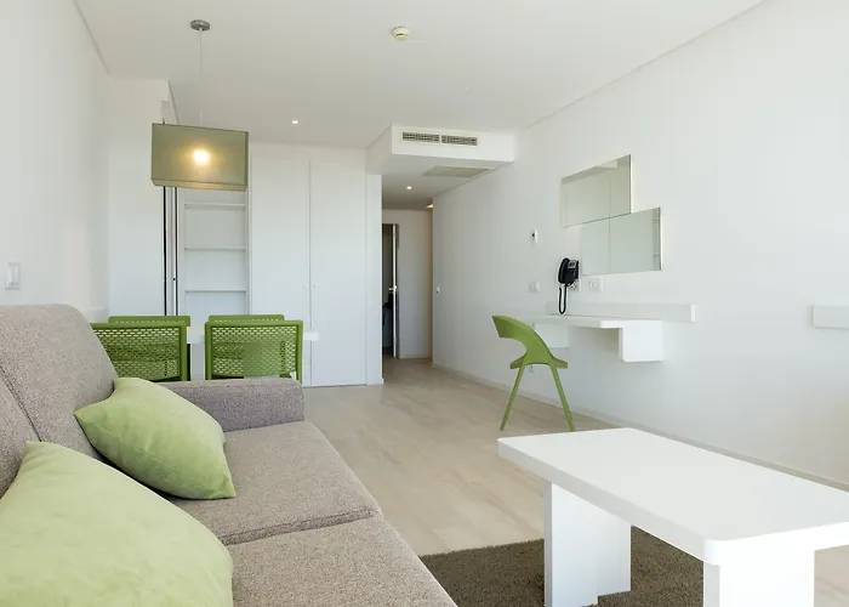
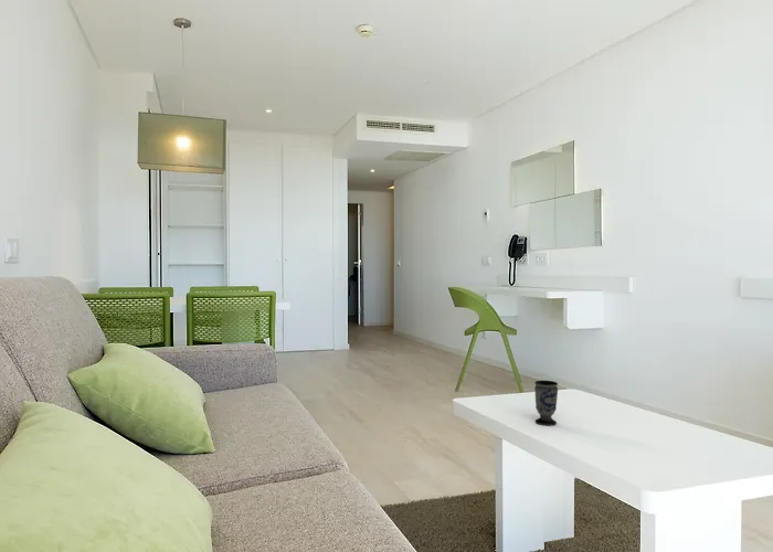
+ cup [533,380,559,426]
